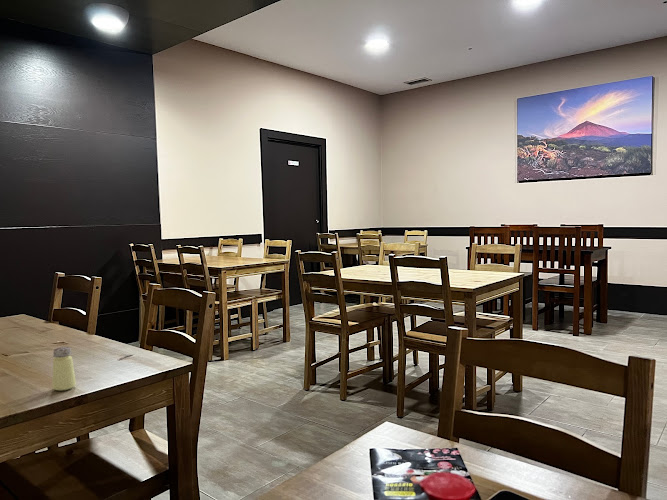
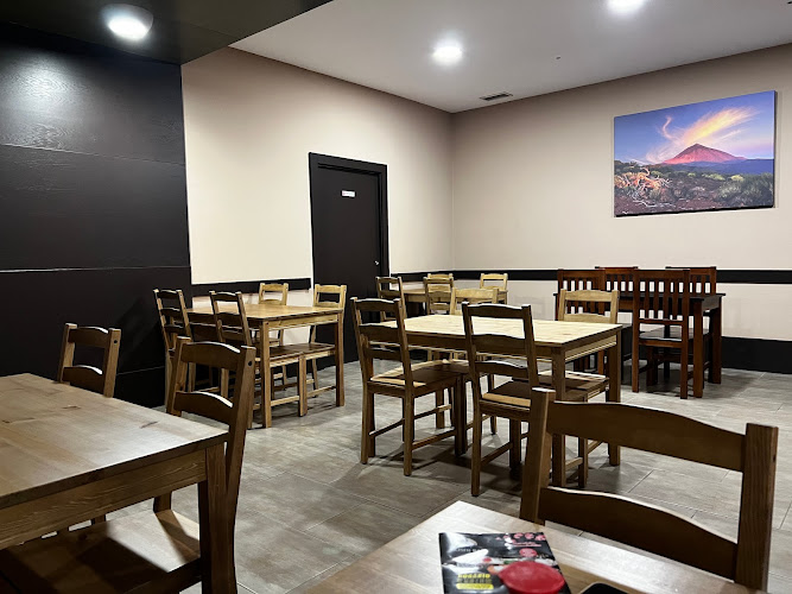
- saltshaker [51,346,77,392]
